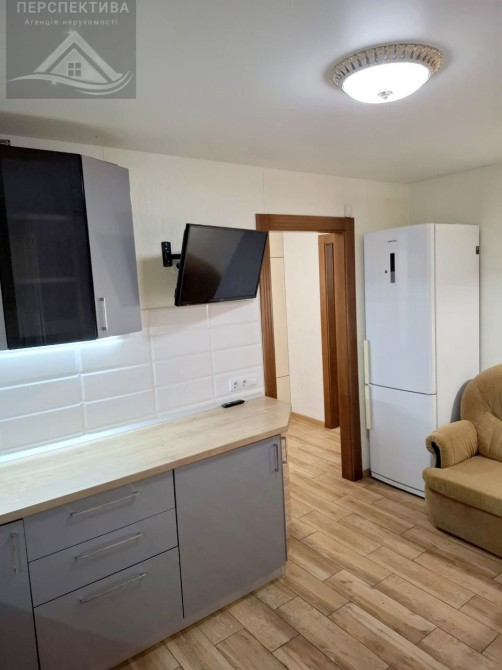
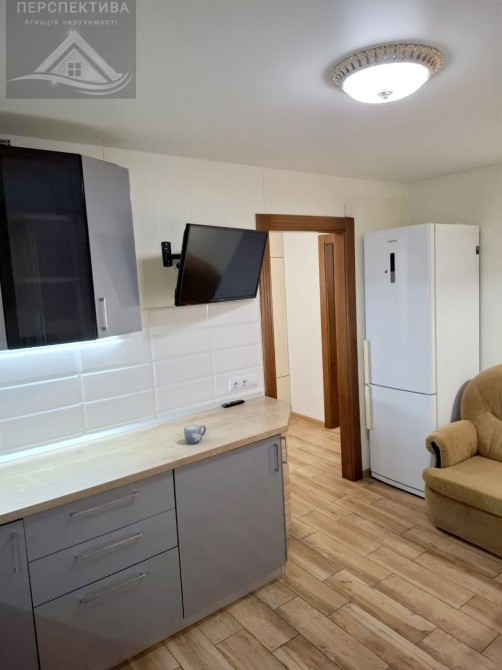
+ mug [183,424,207,445]
